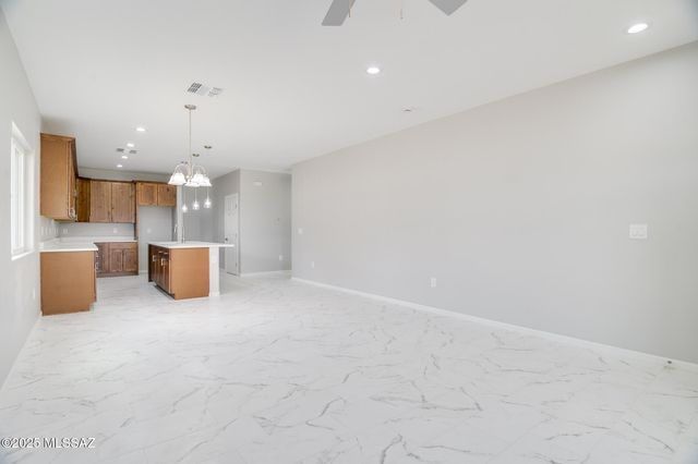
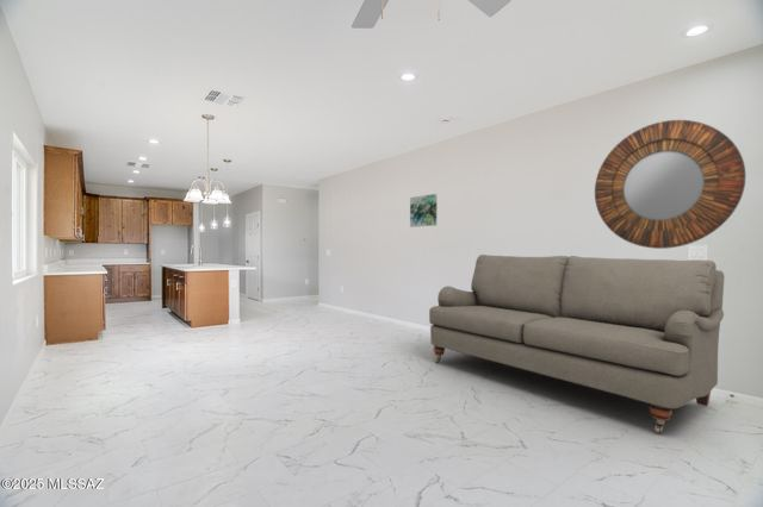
+ wall art [409,193,438,229]
+ sofa [428,254,725,434]
+ home mirror [594,119,746,250]
